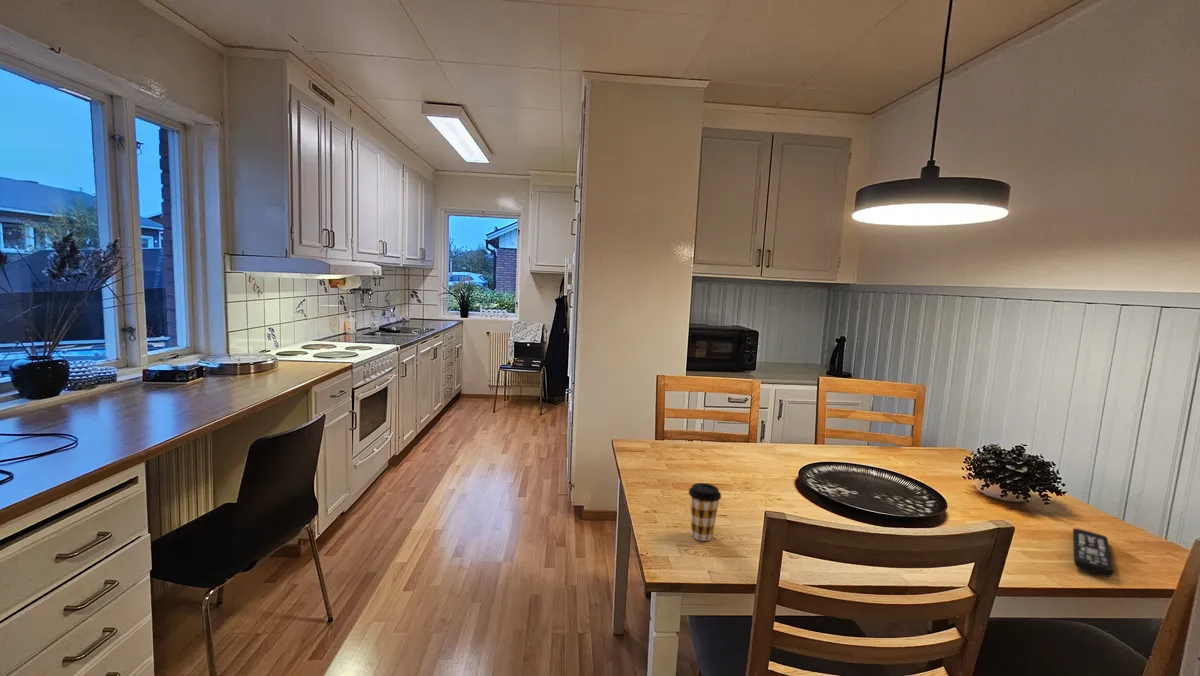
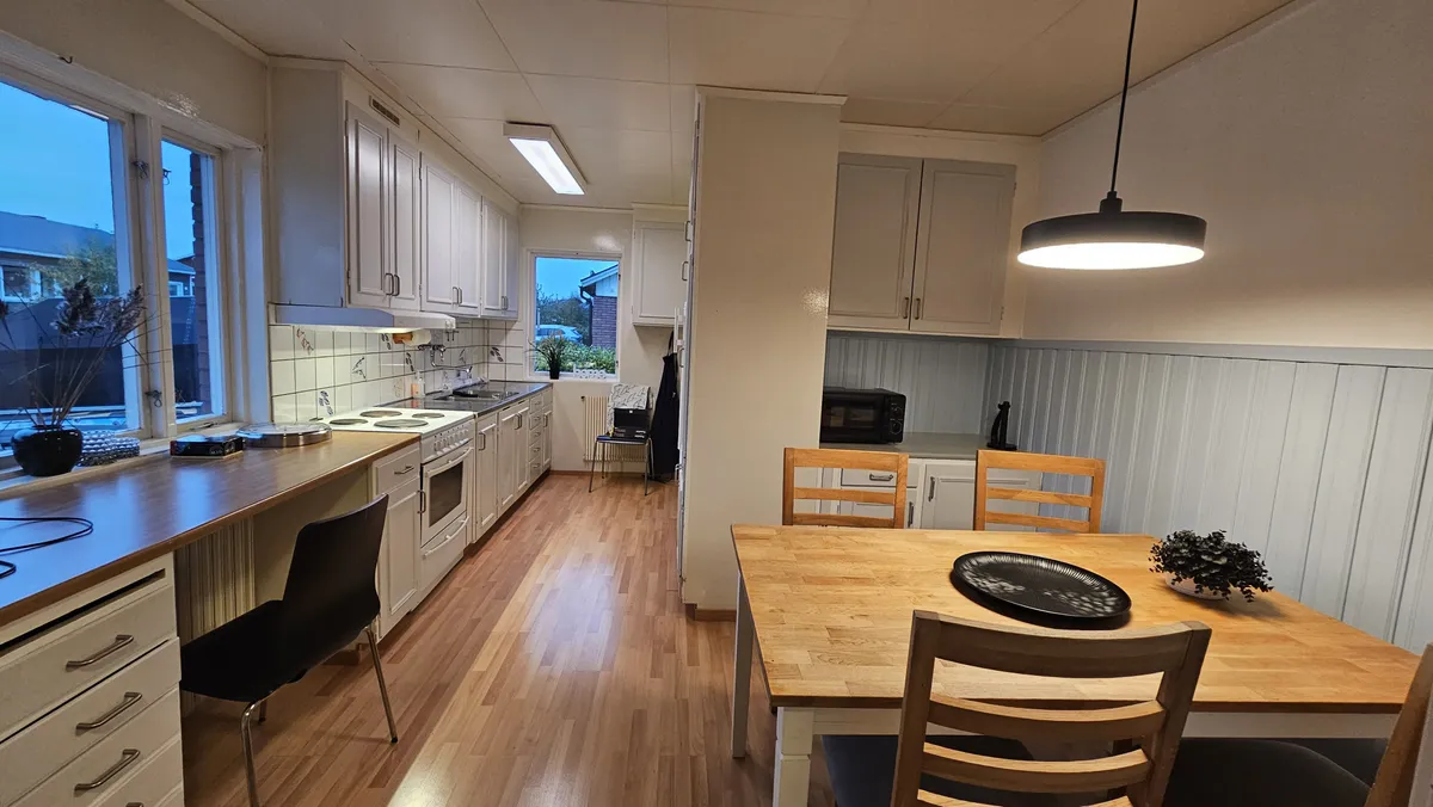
- coffee cup [688,482,722,542]
- remote control [1072,527,1115,578]
